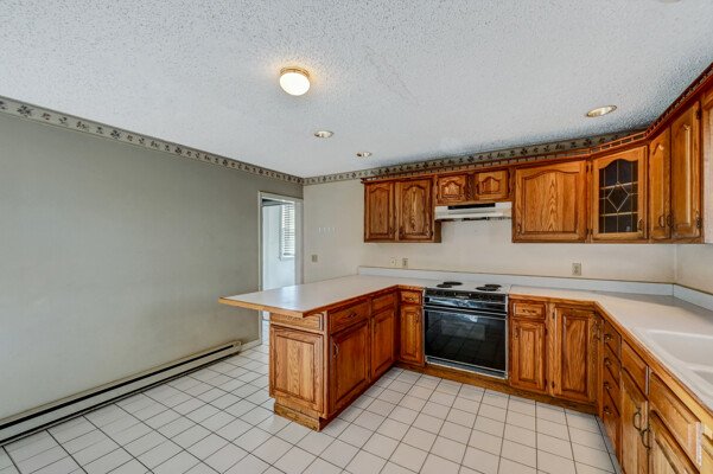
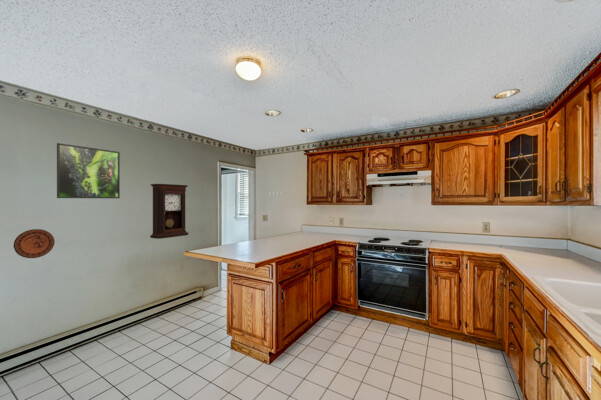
+ pendulum clock [149,183,189,240]
+ decorative plate [12,228,56,259]
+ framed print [56,142,121,199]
